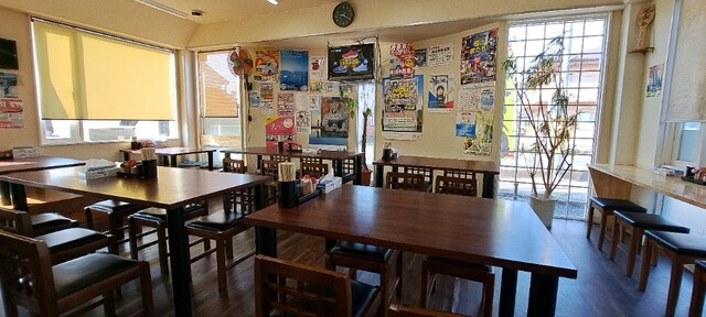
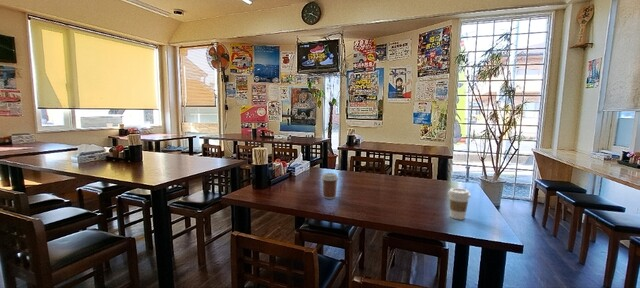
+ coffee cup [447,187,472,221]
+ coffee cup [320,172,340,200]
